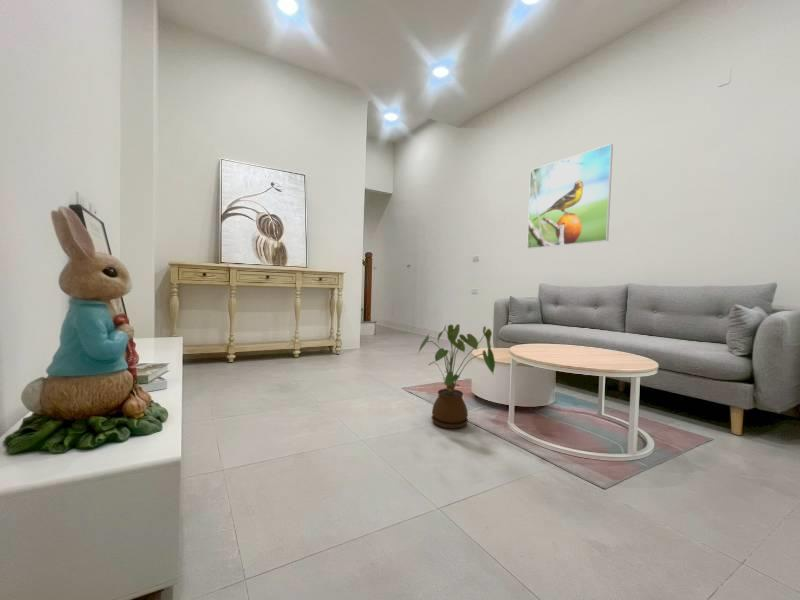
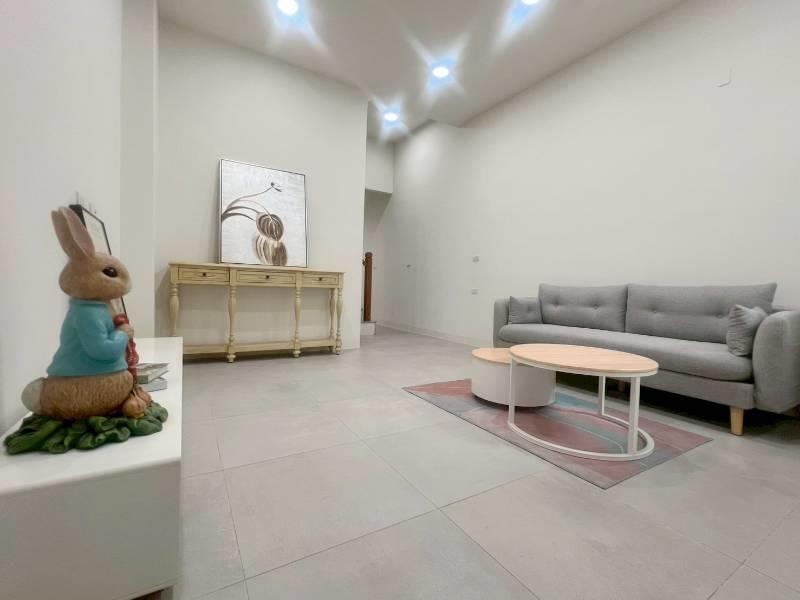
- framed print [526,143,614,250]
- house plant [417,323,496,430]
